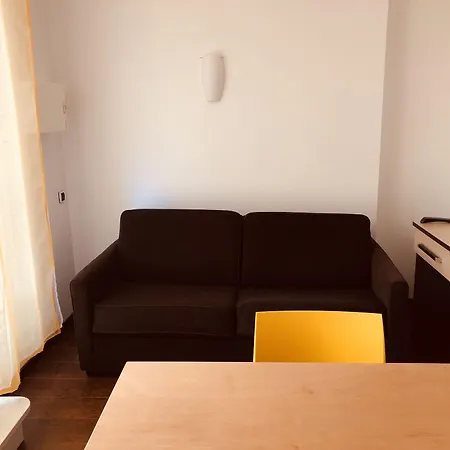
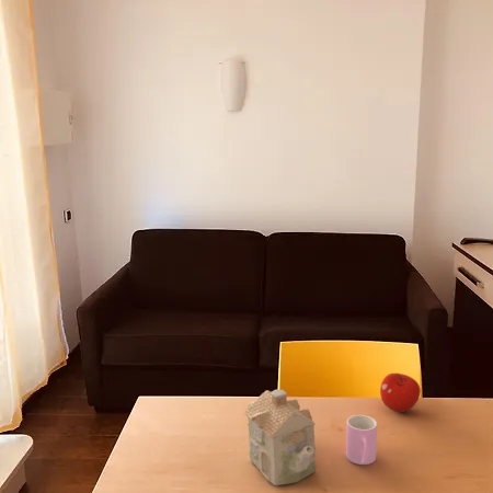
+ teapot [244,389,317,486]
+ fruit [379,372,422,413]
+ cup [345,414,378,466]
